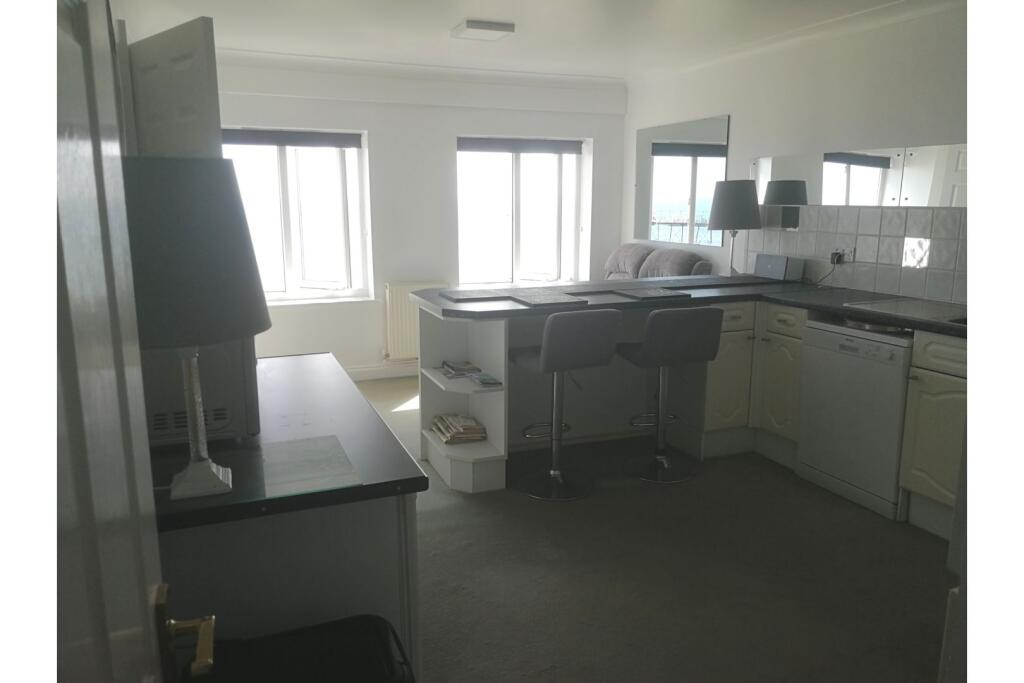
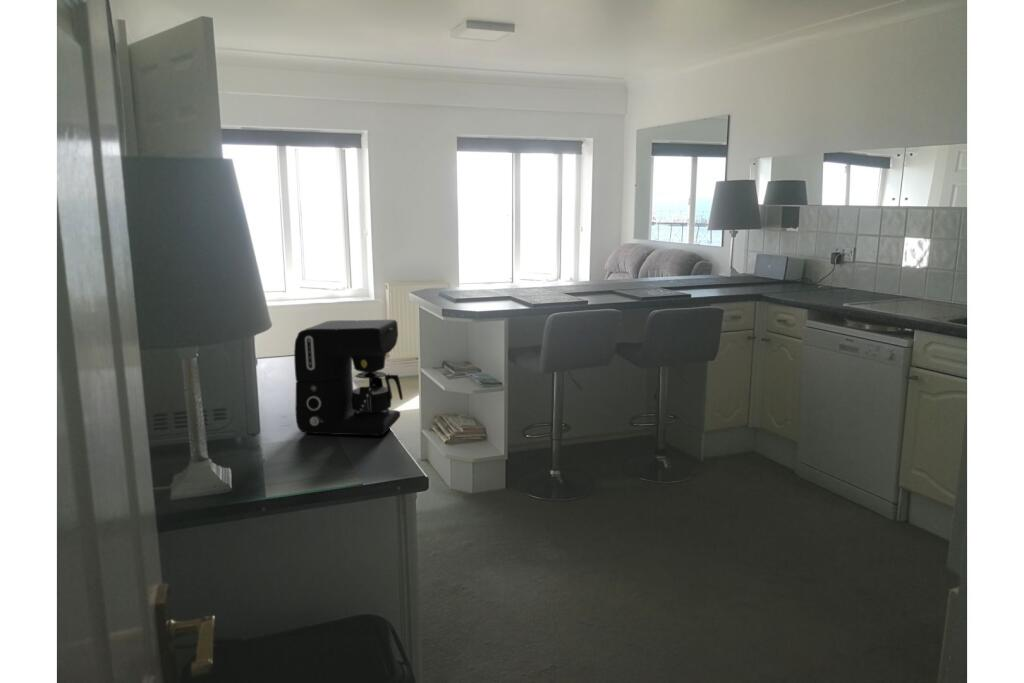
+ coffee maker [293,319,404,437]
